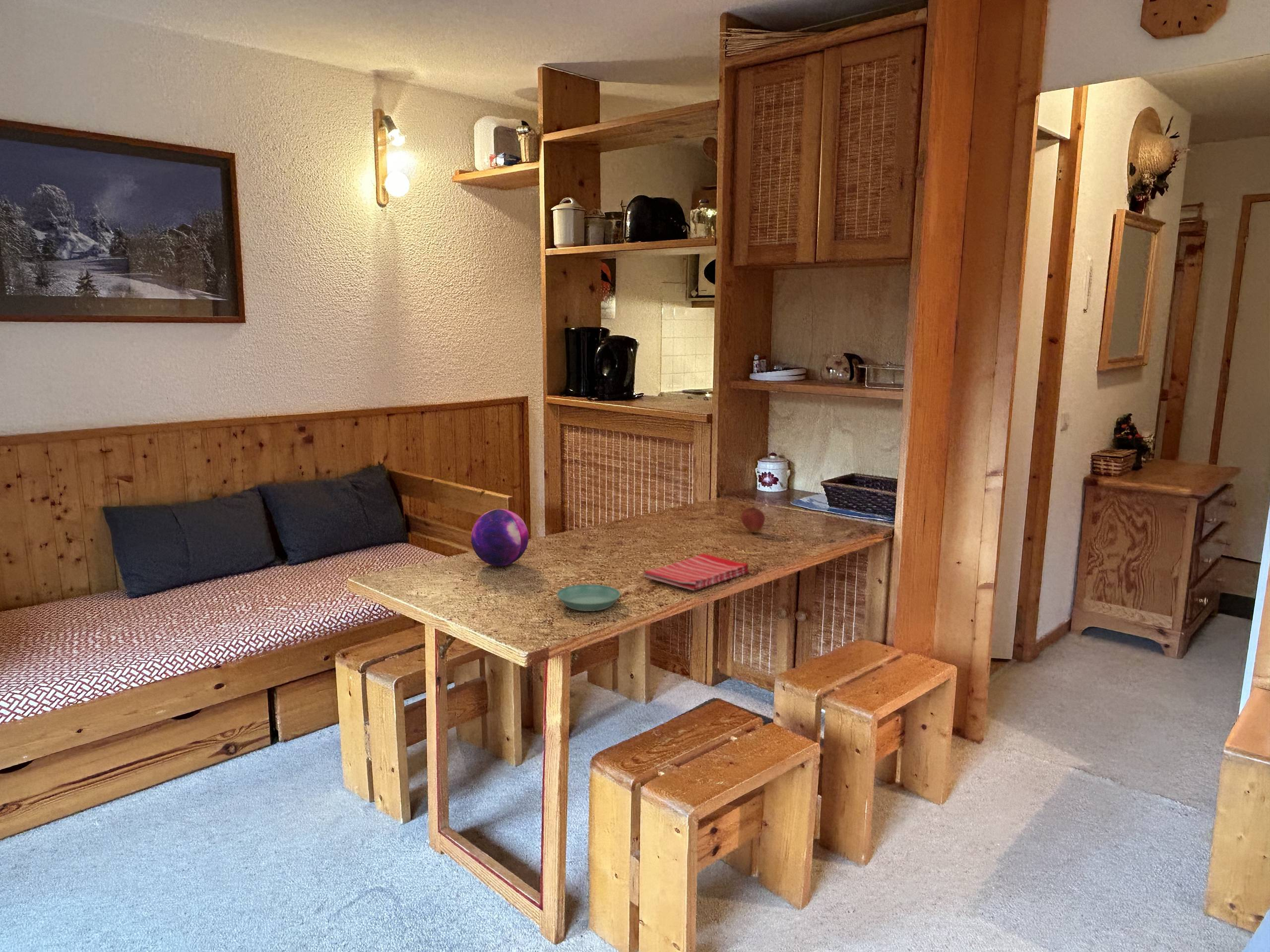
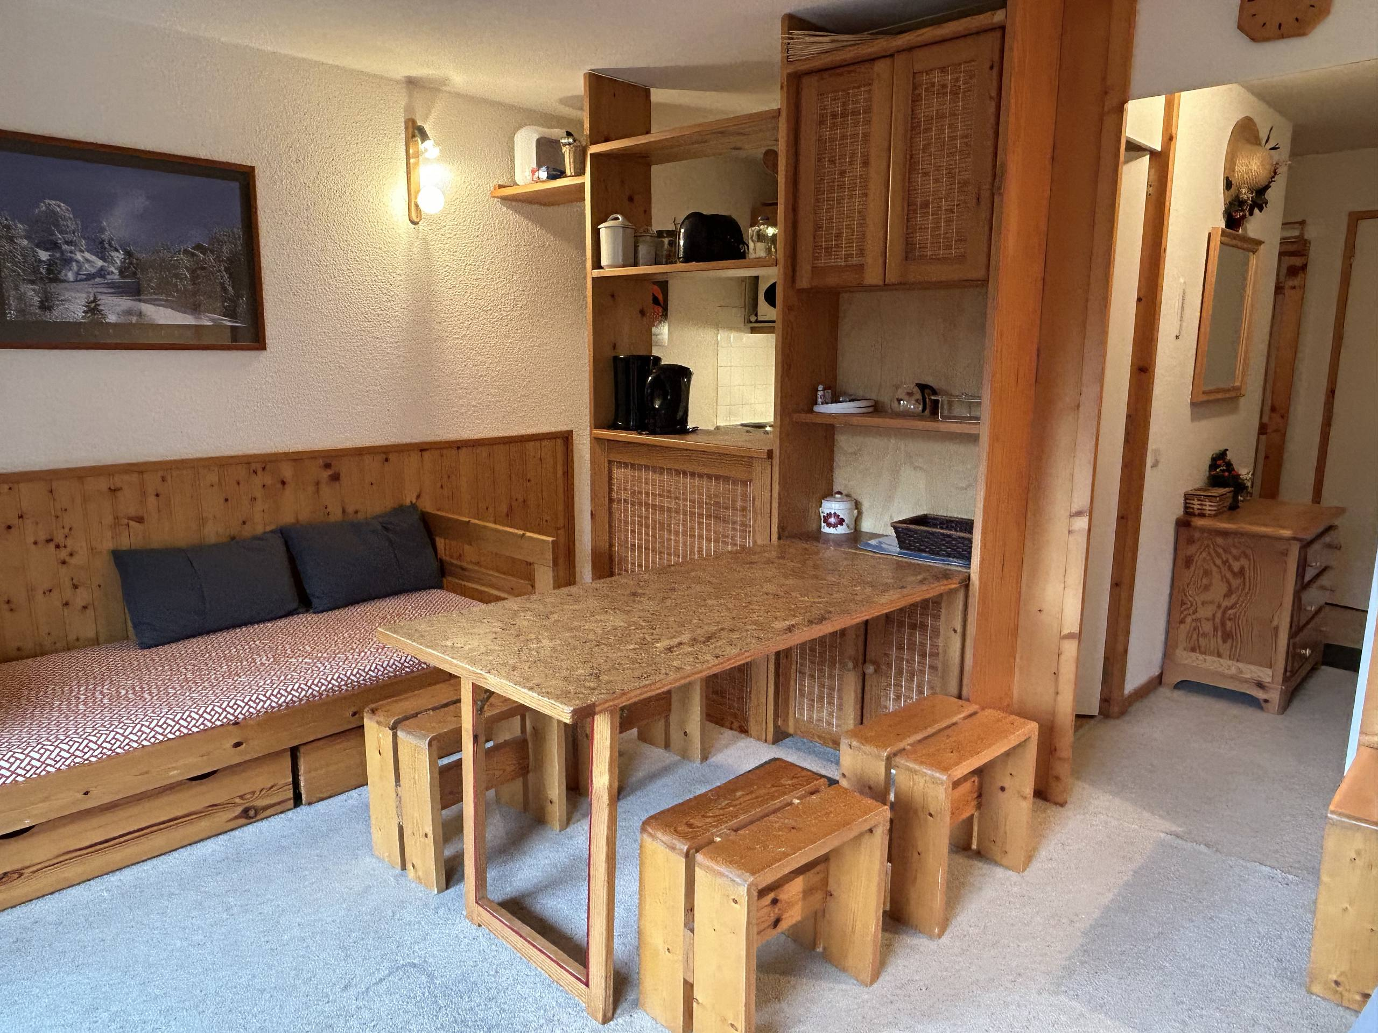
- fruit [740,506,765,534]
- decorative orb [471,509,529,566]
- saucer [556,584,621,612]
- dish towel [642,553,750,591]
